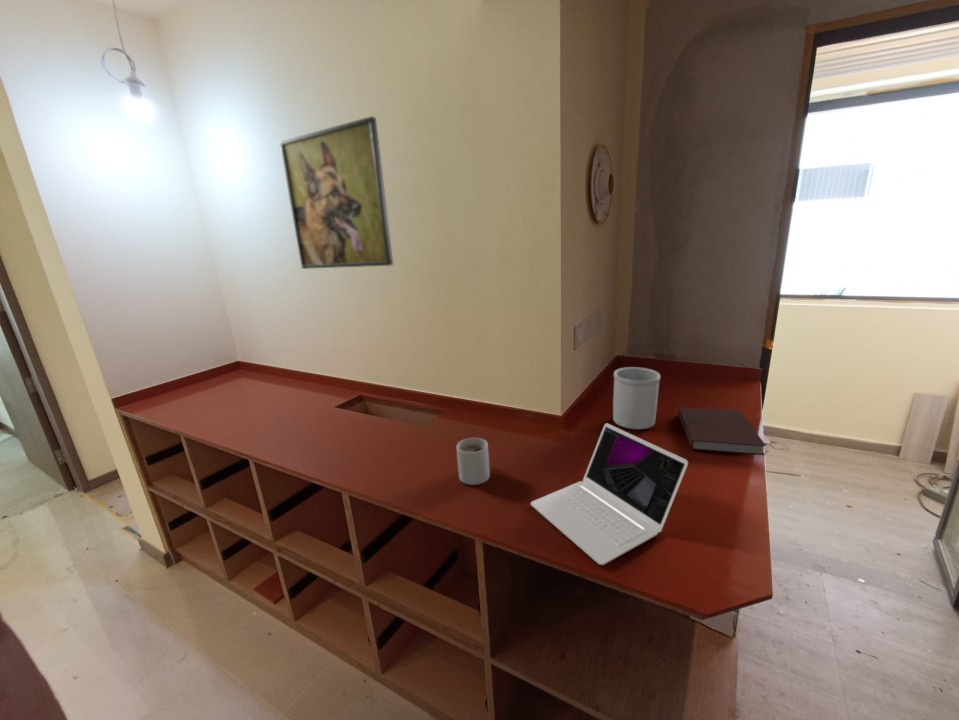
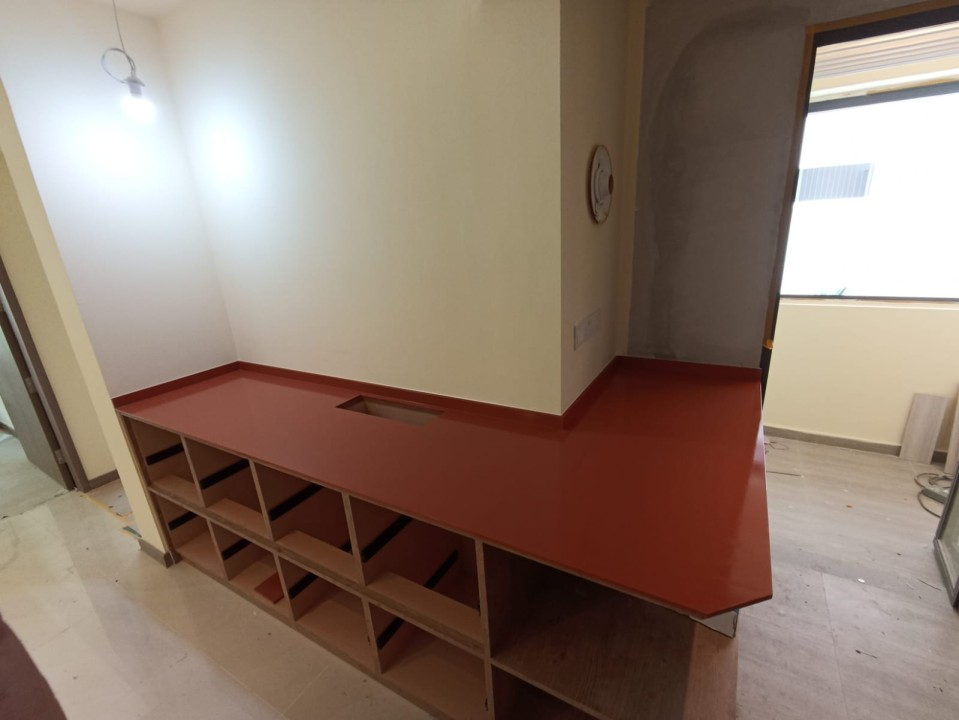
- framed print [278,115,394,270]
- notebook [677,406,767,456]
- laptop [530,422,689,566]
- mug [455,437,491,486]
- utensil holder [612,366,661,430]
